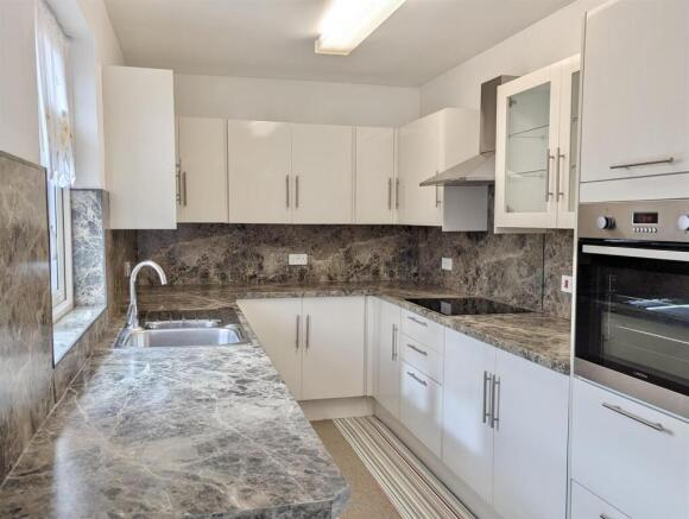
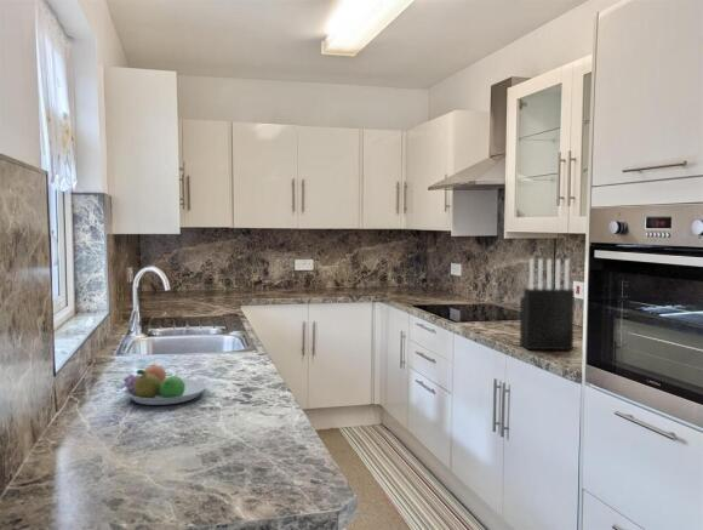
+ fruit bowl [122,364,208,406]
+ knife block [519,258,576,351]
